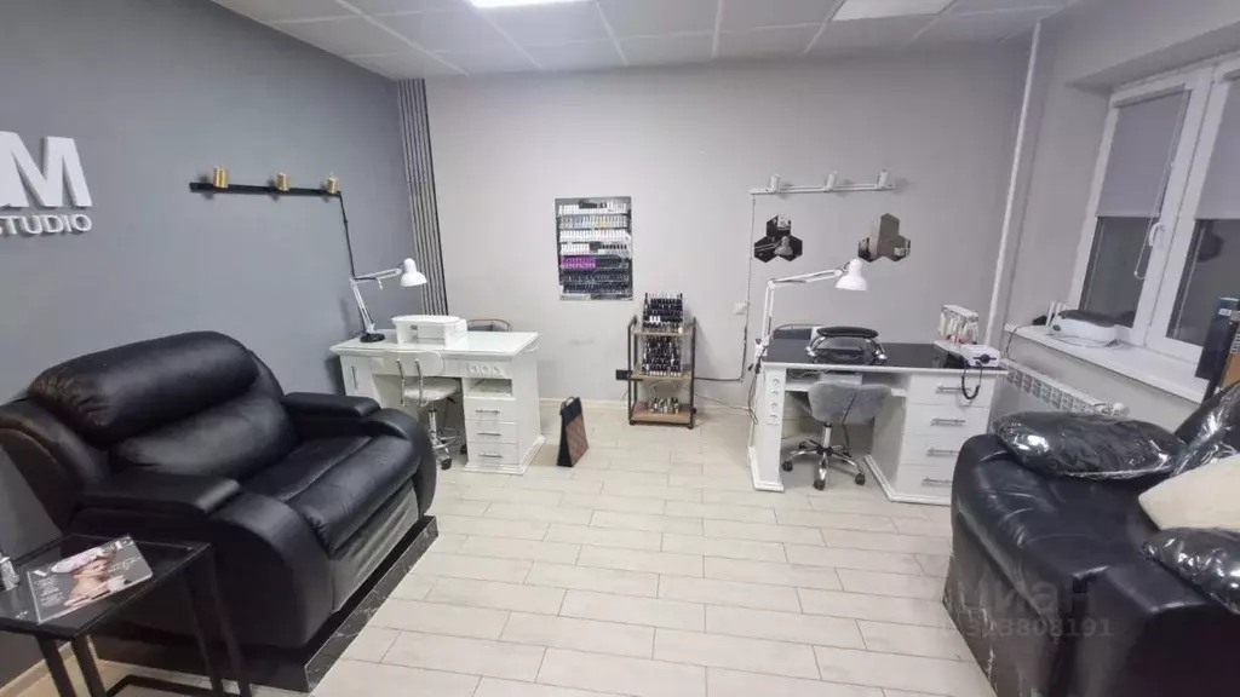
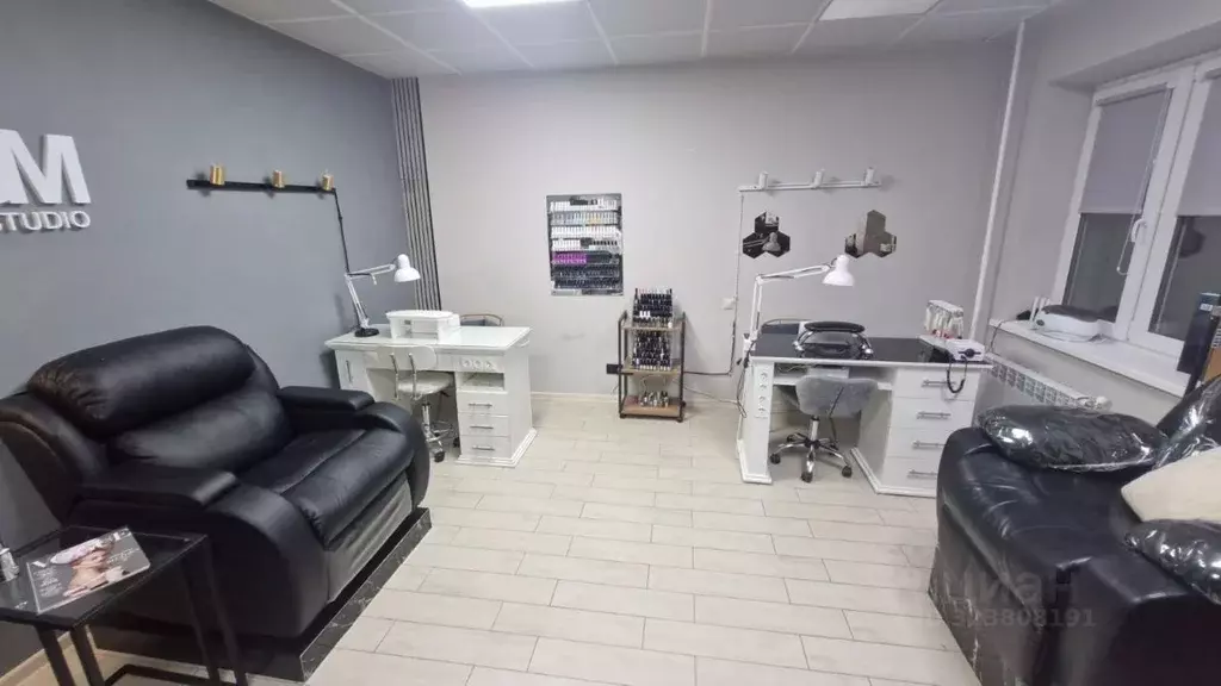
- bag [556,396,590,467]
